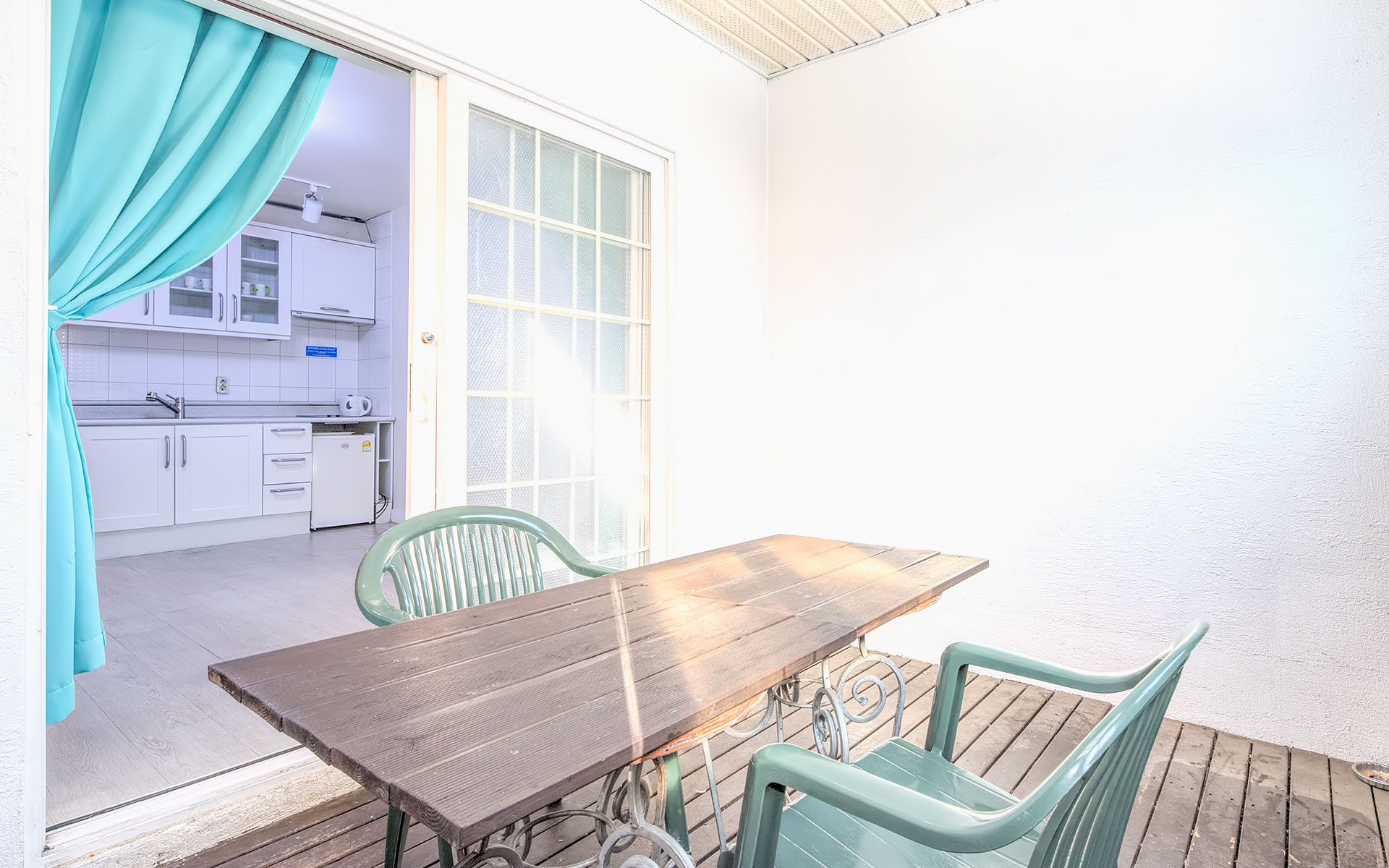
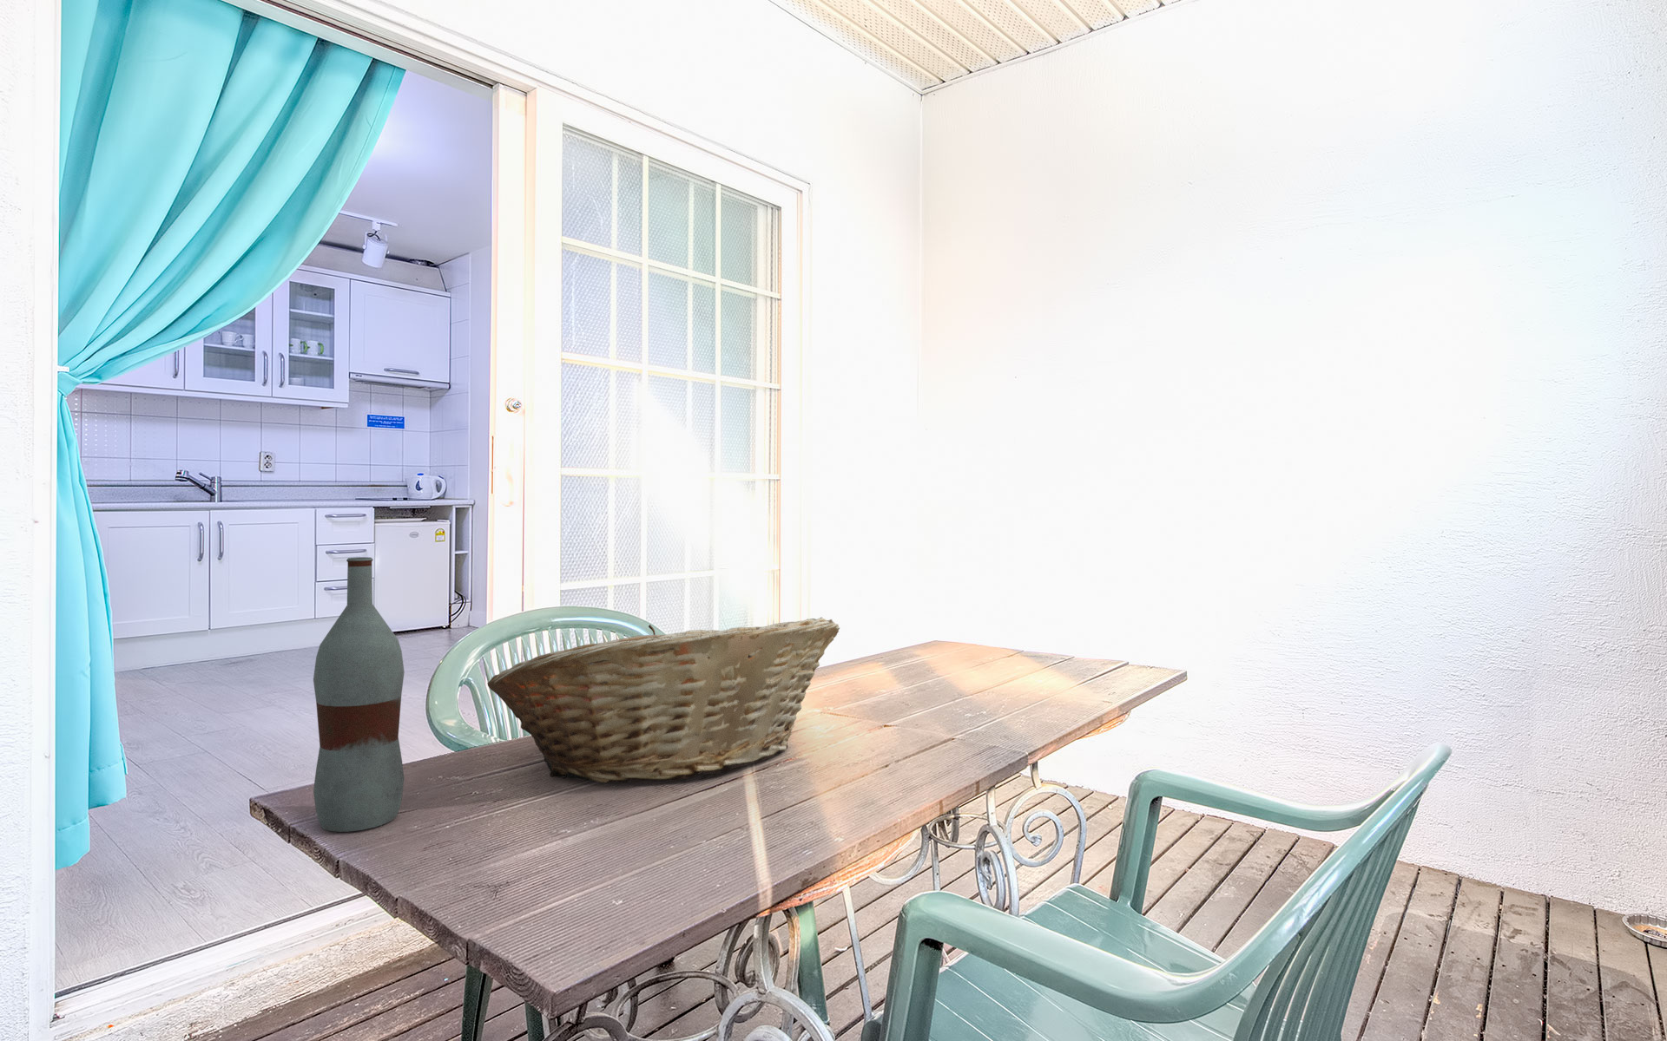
+ bottle [312,556,406,832]
+ fruit basket [486,616,840,784]
